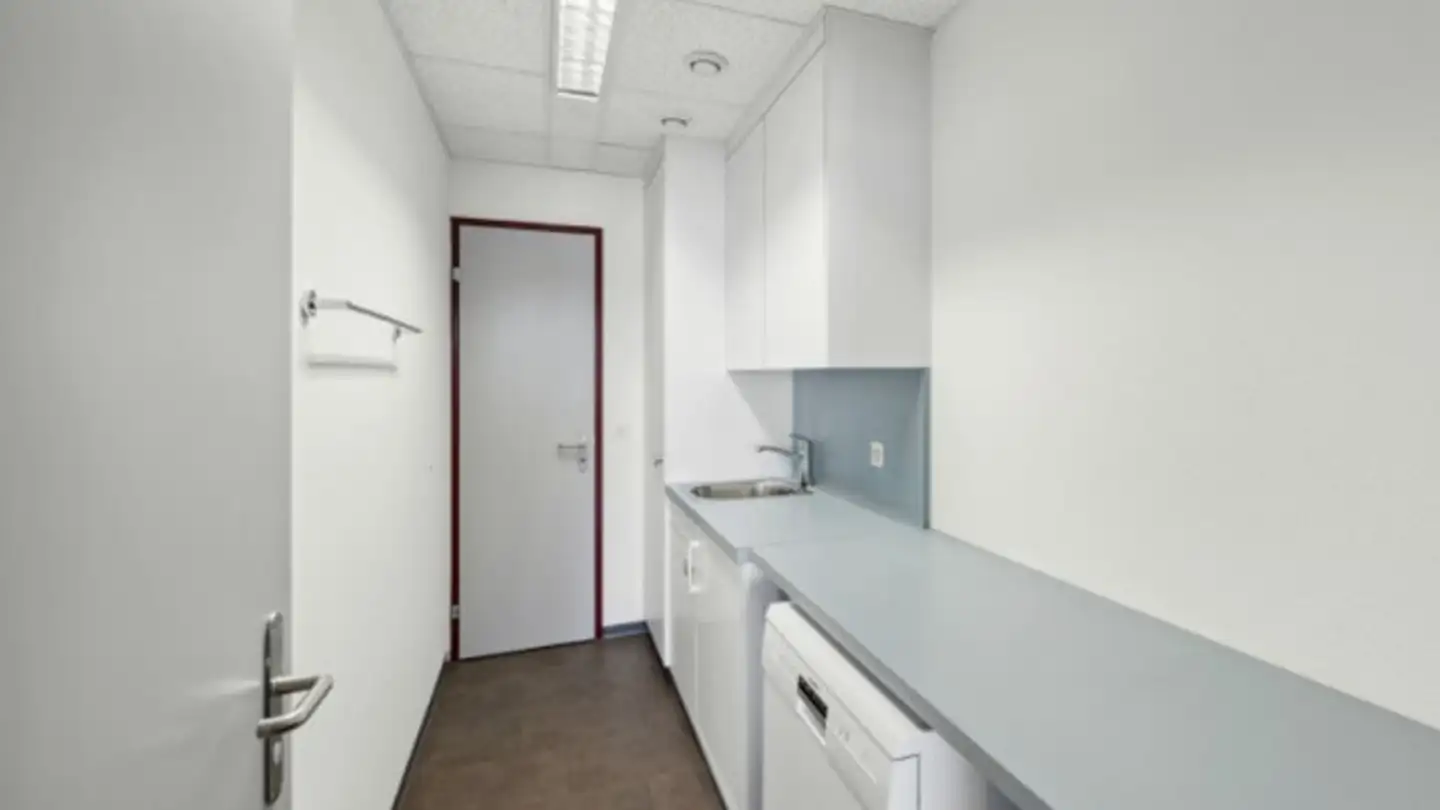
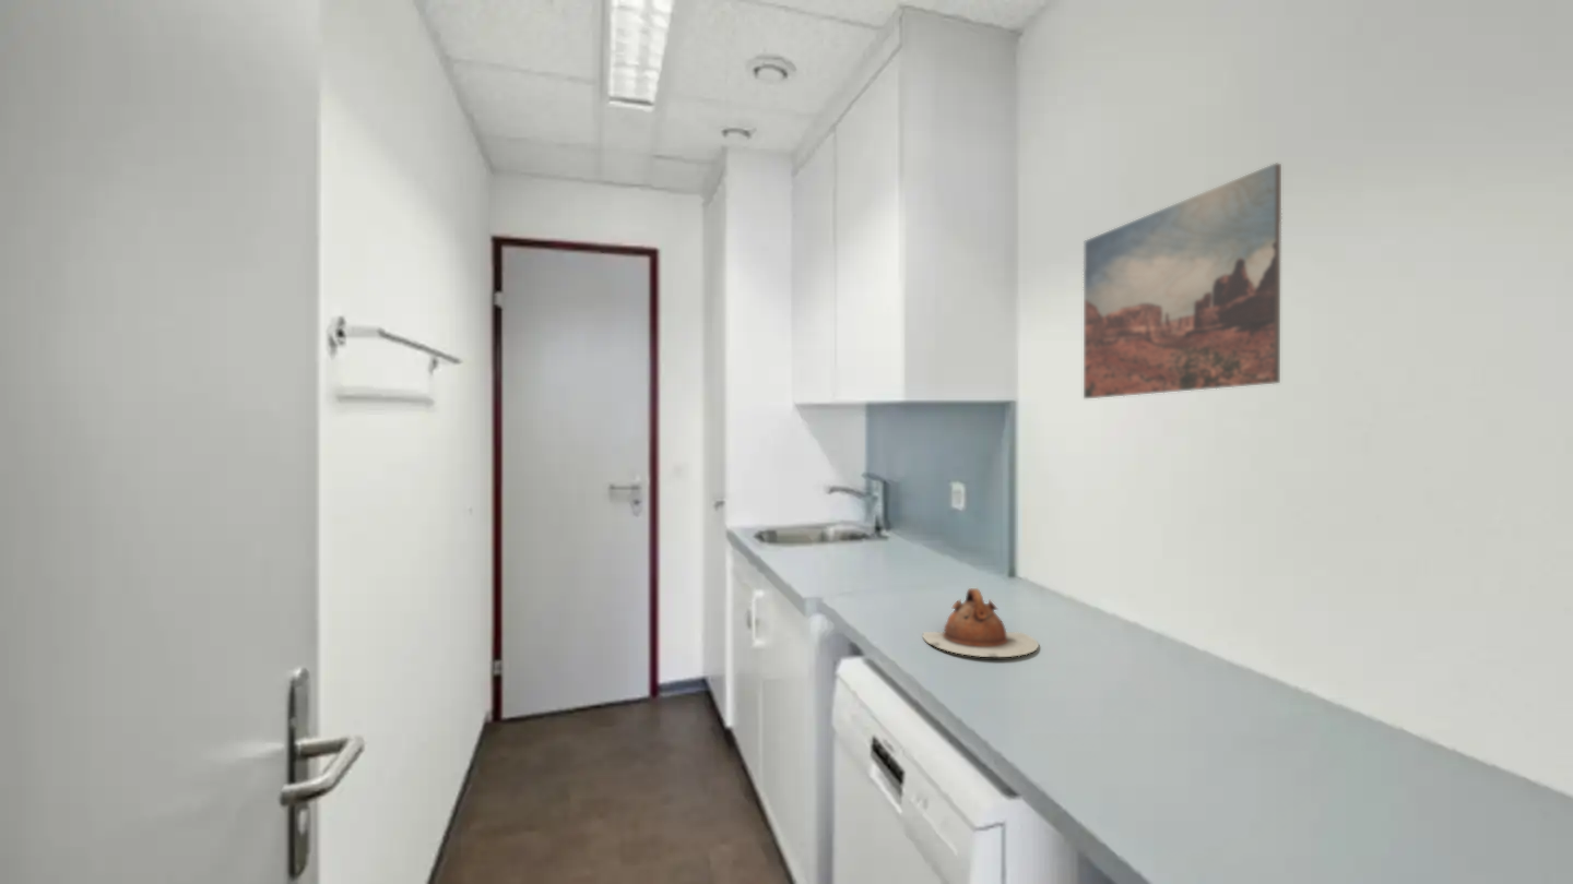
+ wall art [1083,163,1282,399]
+ teapot [922,587,1040,658]
